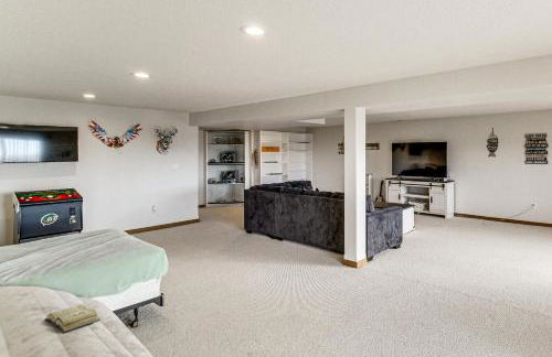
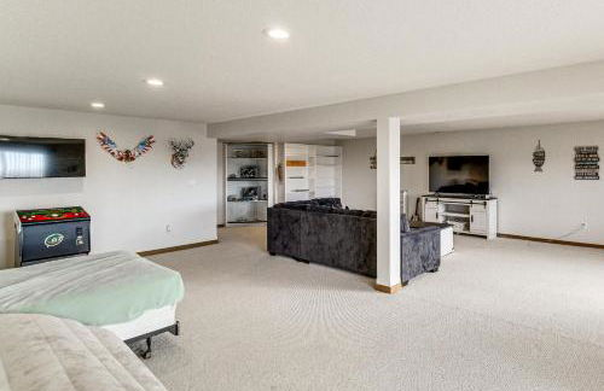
- diary [43,303,102,334]
